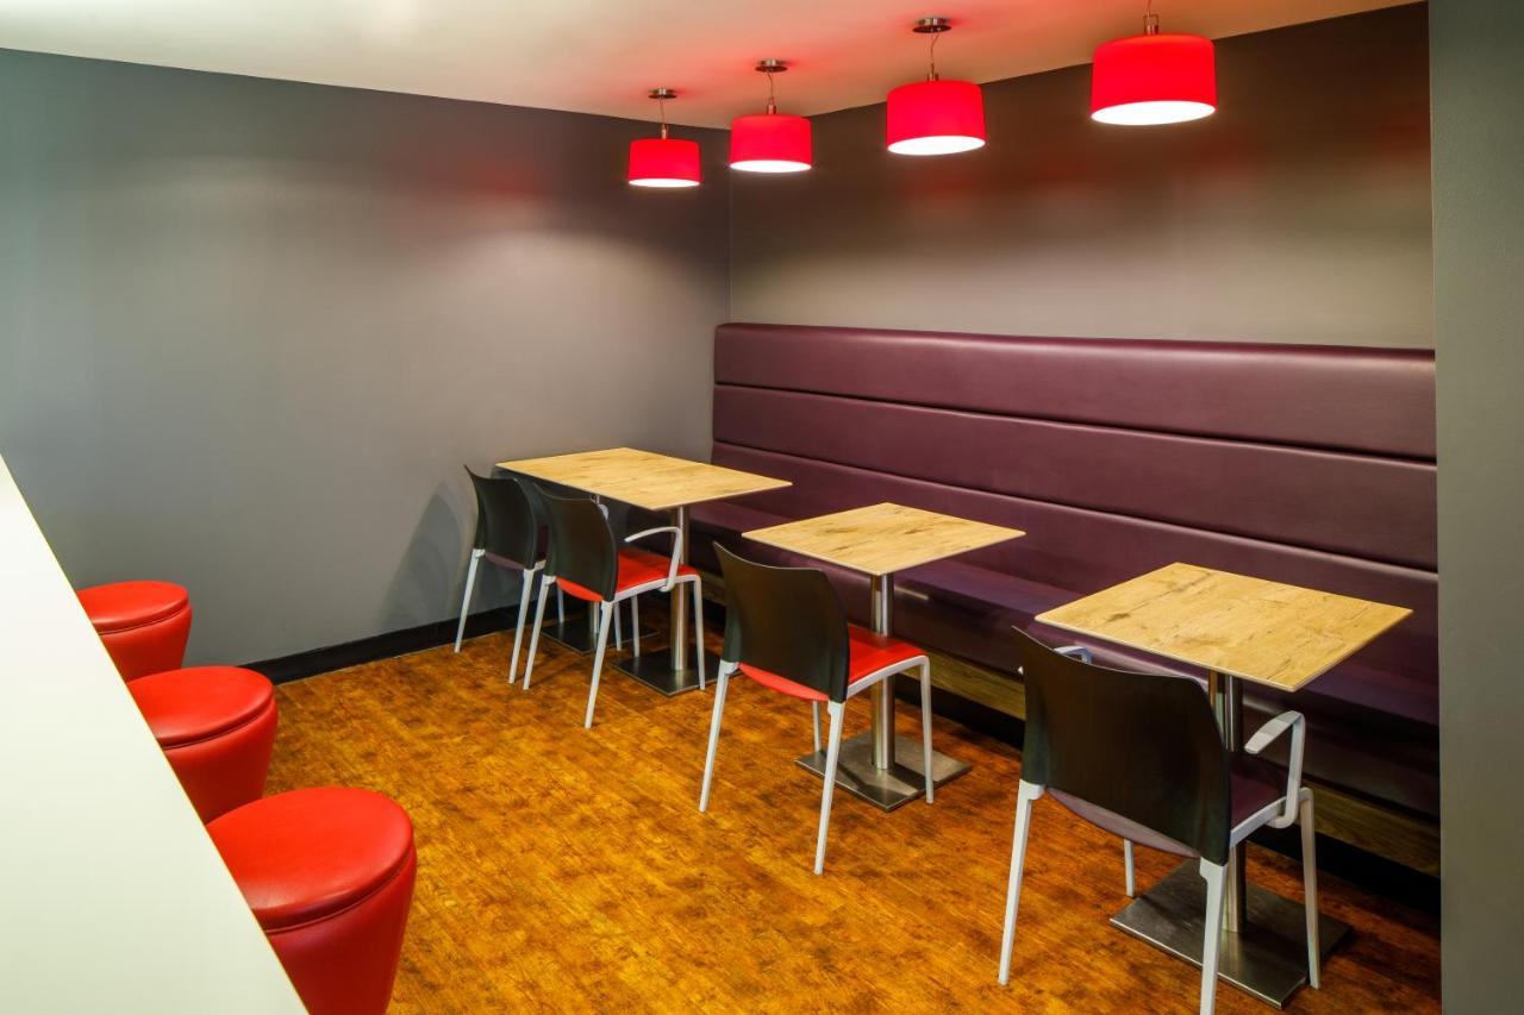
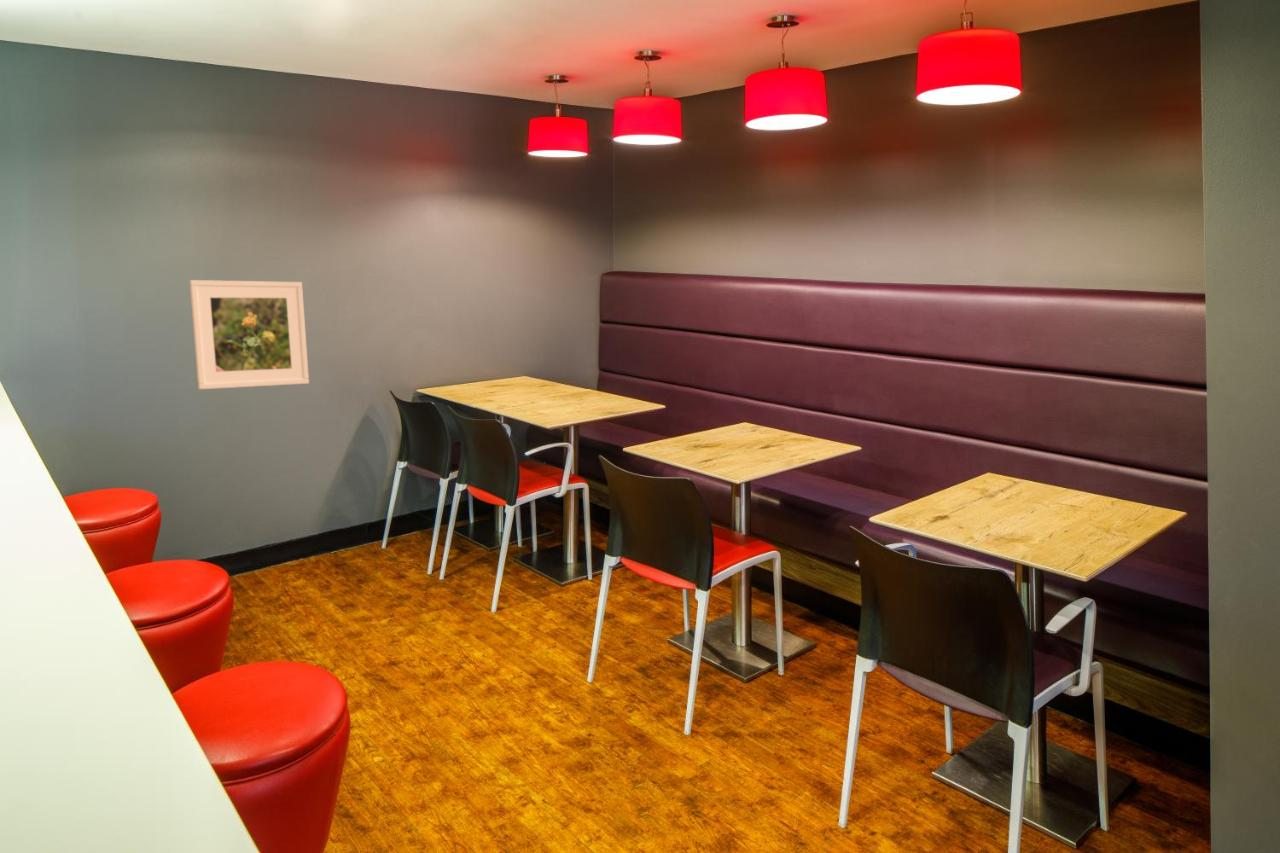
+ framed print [189,279,310,390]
